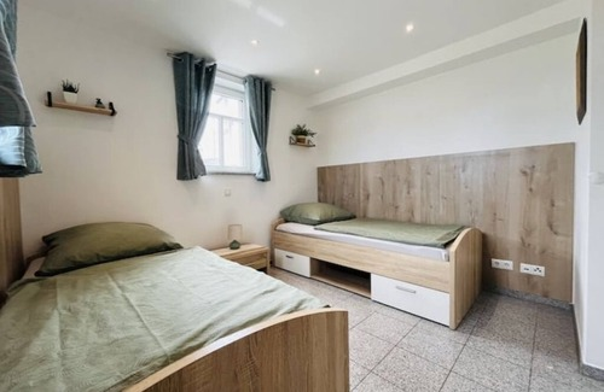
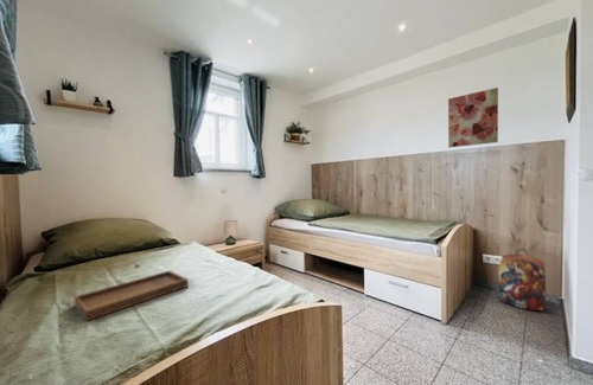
+ backpack [497,248,548,312]
+ tray [74,262,190,322]
+ wall art [447,86,499,148]
